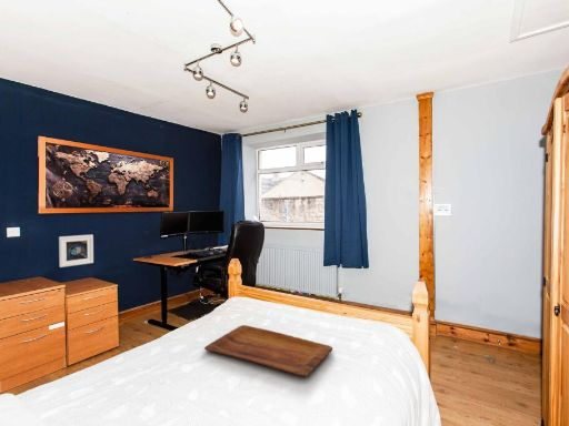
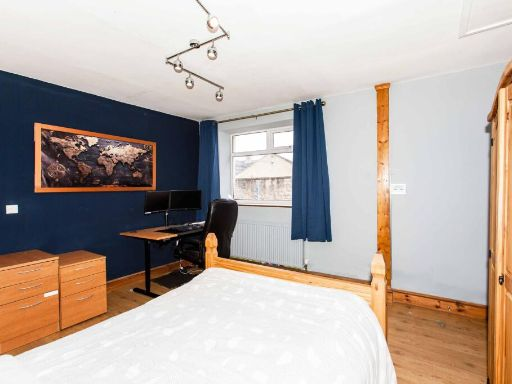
- tray [203,324,333,377]
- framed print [58,234,94,268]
